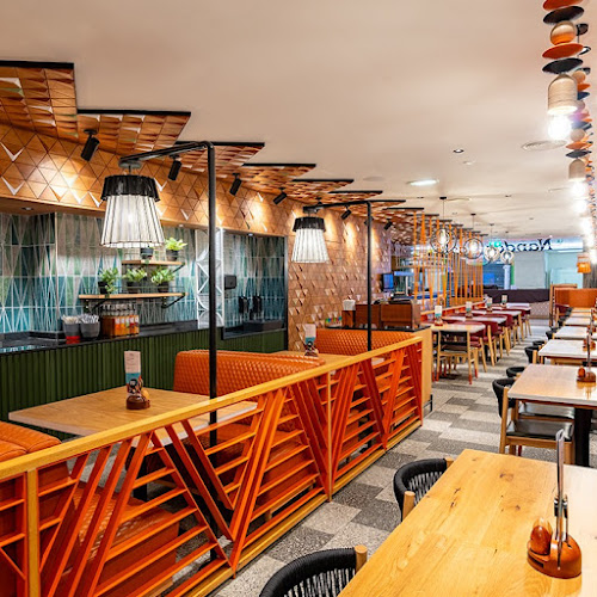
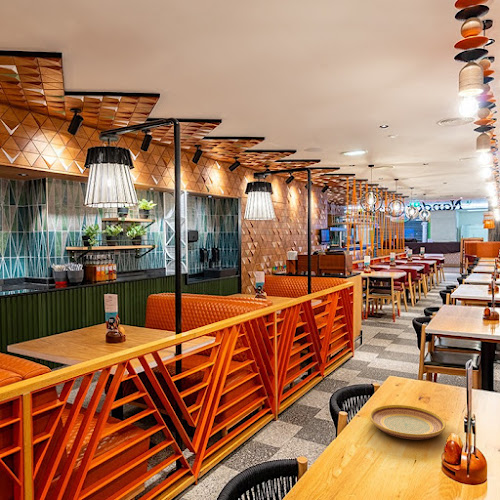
+ plate [369,404,446,440]
